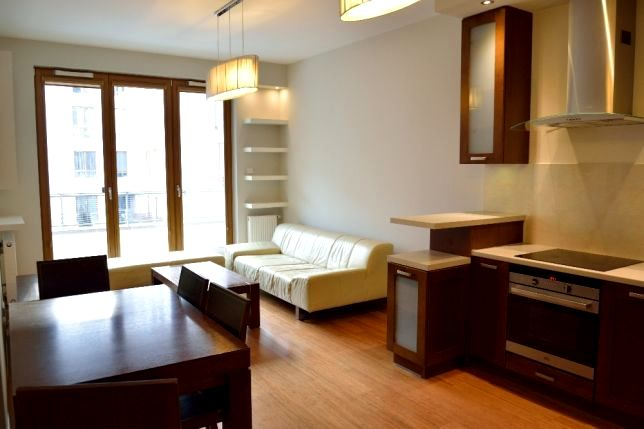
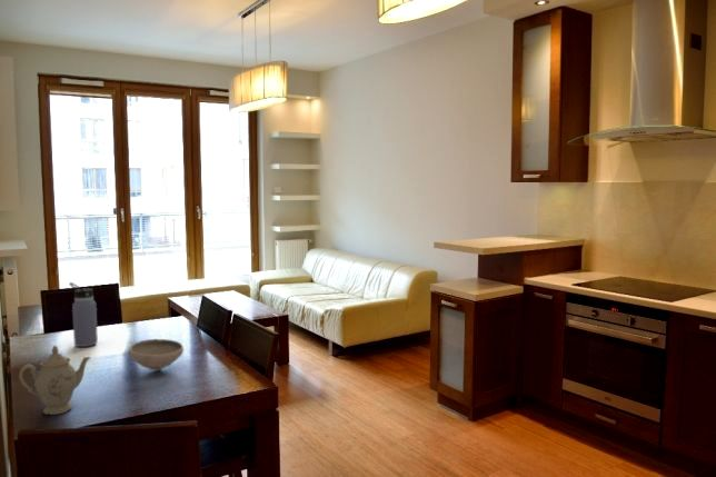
+ chinaware [18,345,91,416]
+ bowl [128,338,185,372]
+ water bottle [68,281,99,348]
